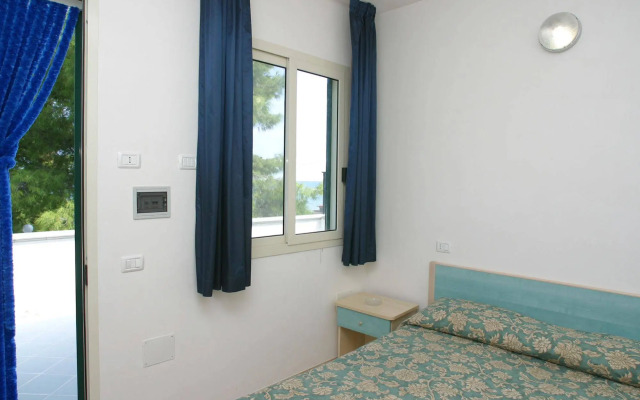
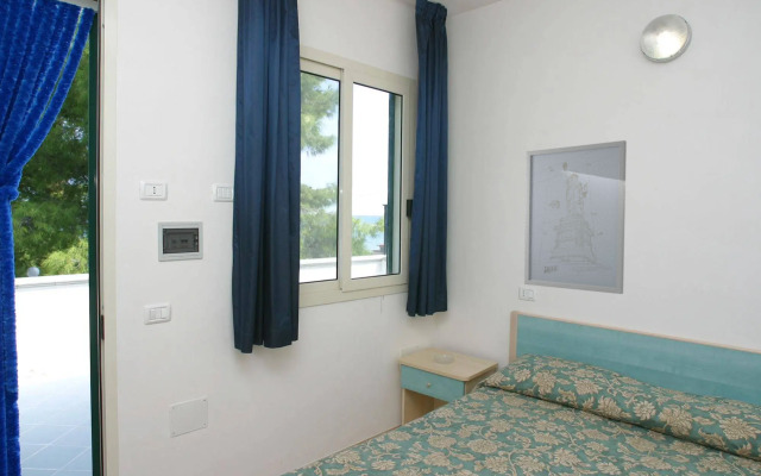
+ wall art [523,139,628,295]
